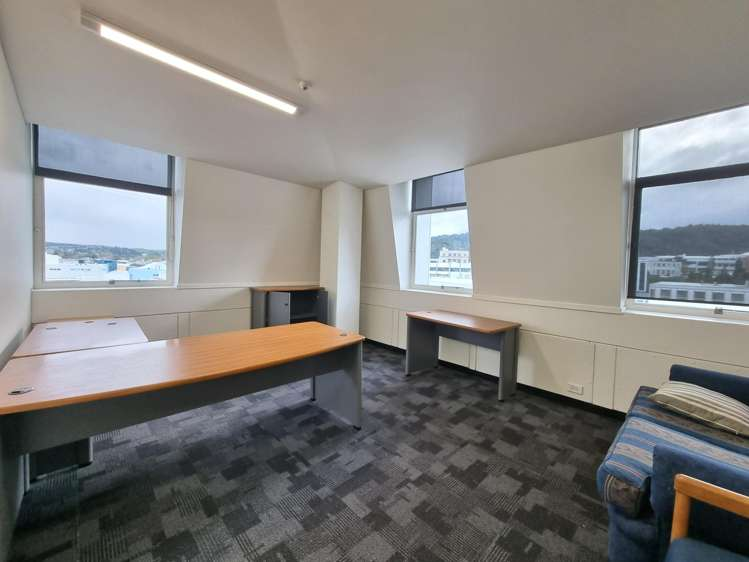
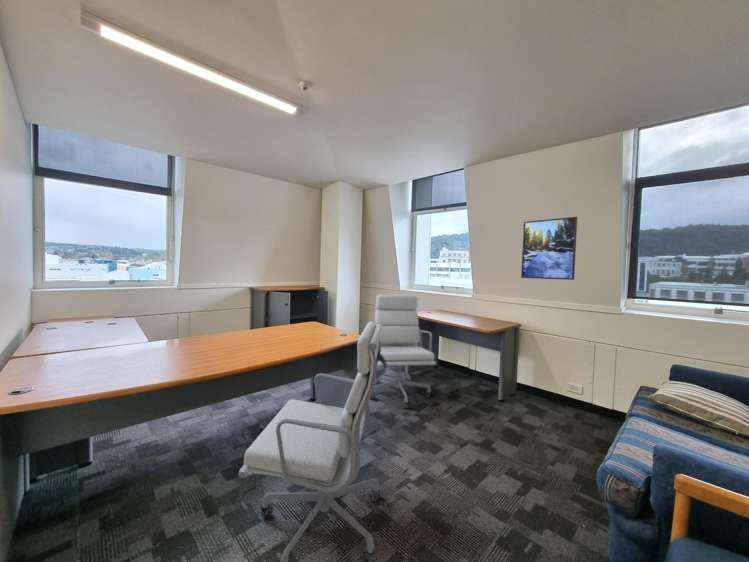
+ office chair [238,321,388,562]
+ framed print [520,216,578,281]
+ office chair [369,294,437,409]
